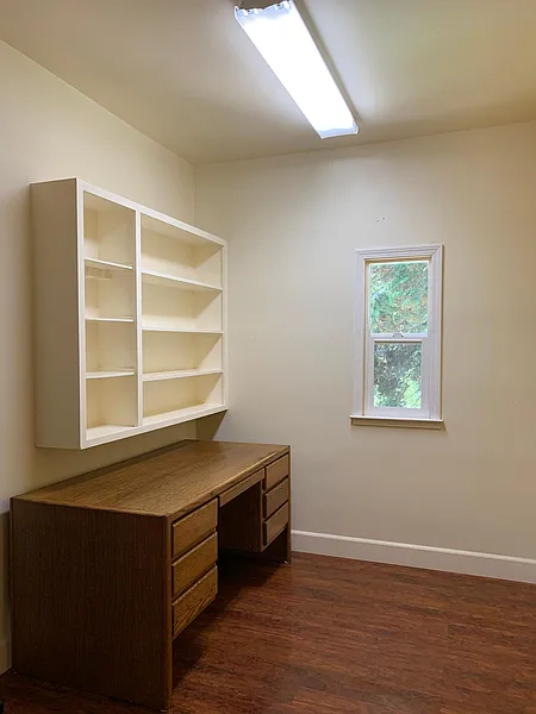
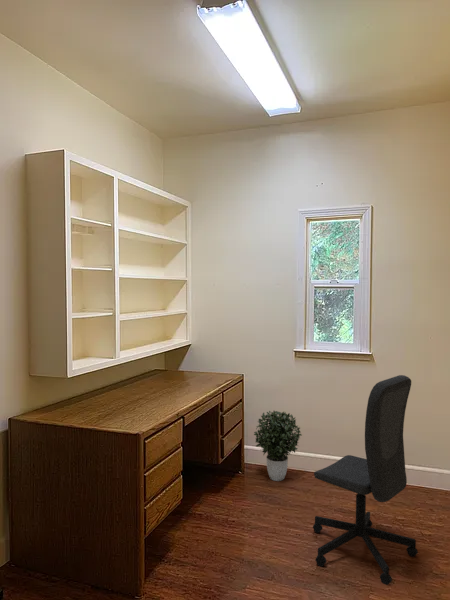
+ potted plant [253,410,303,482]
+ office chair [312,374,419,586]
